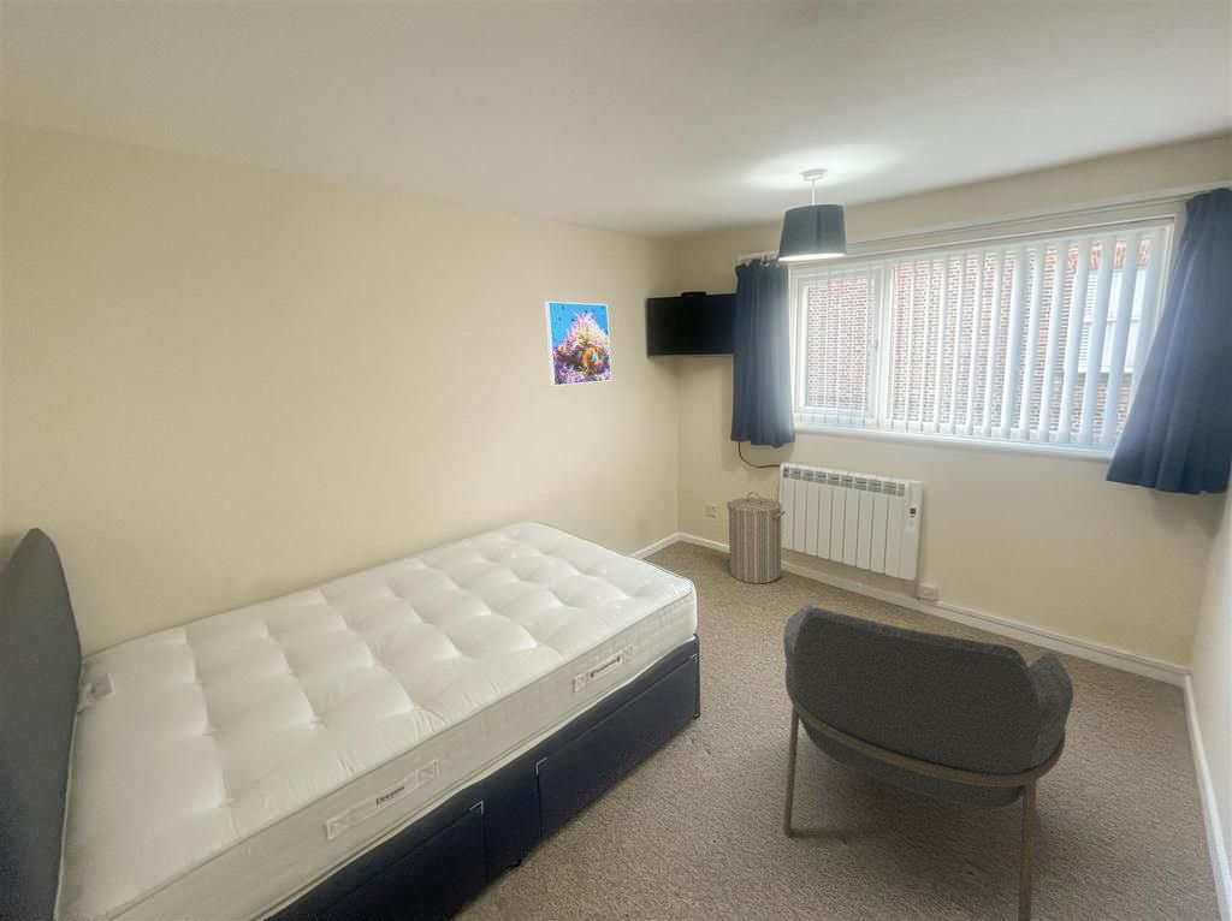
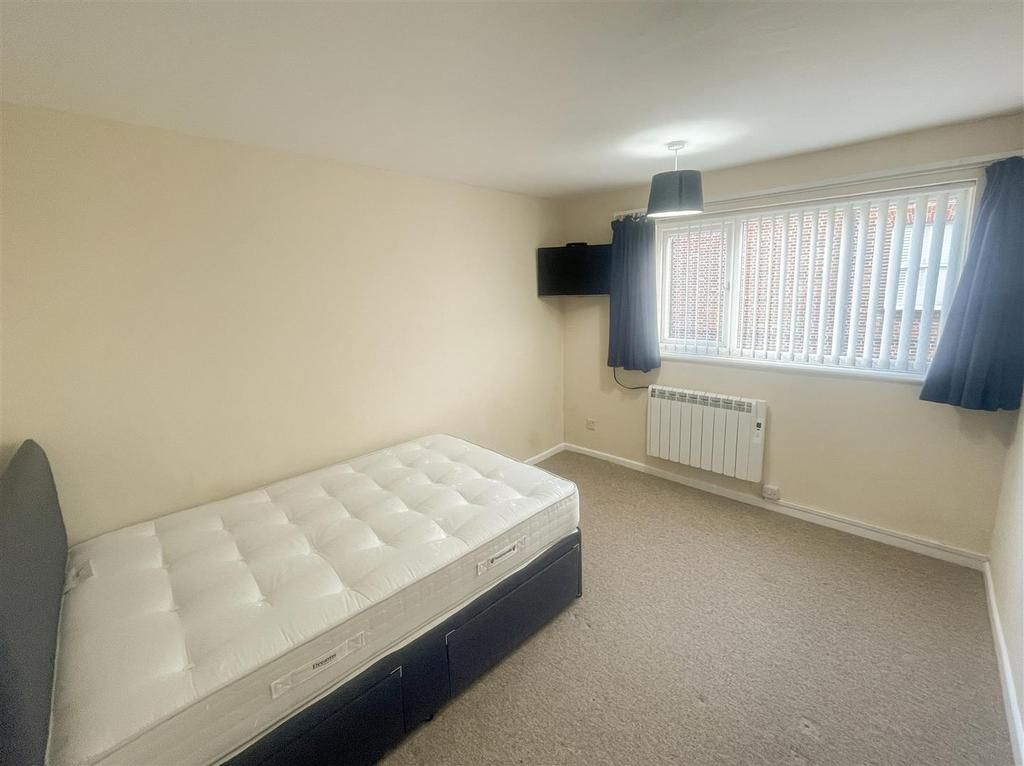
- armchair [782,602,1074,921]
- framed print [544,301,612,387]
- laundry hamper [725,491,787,584]
